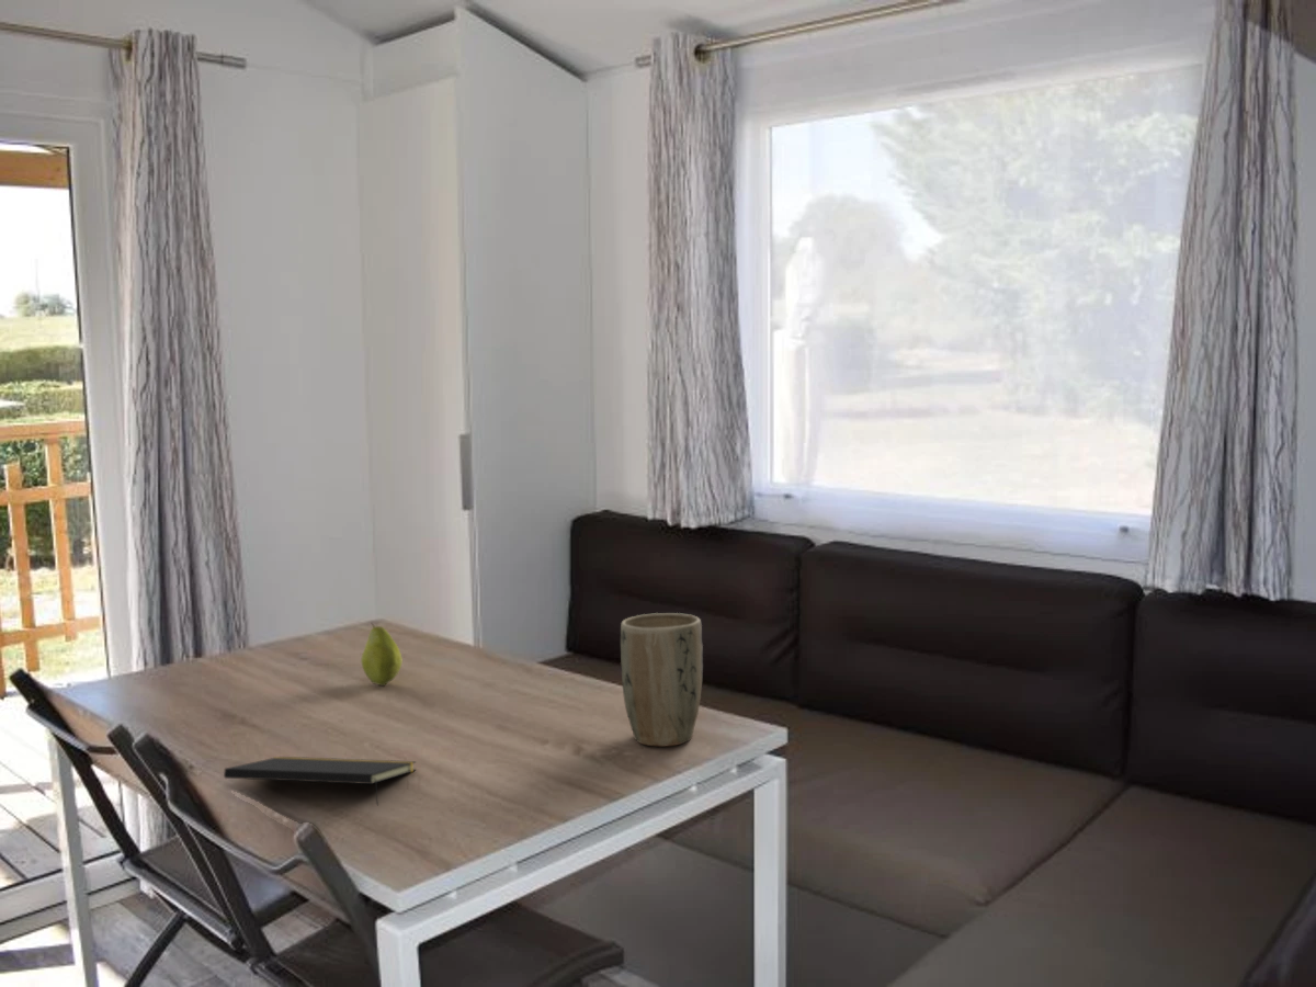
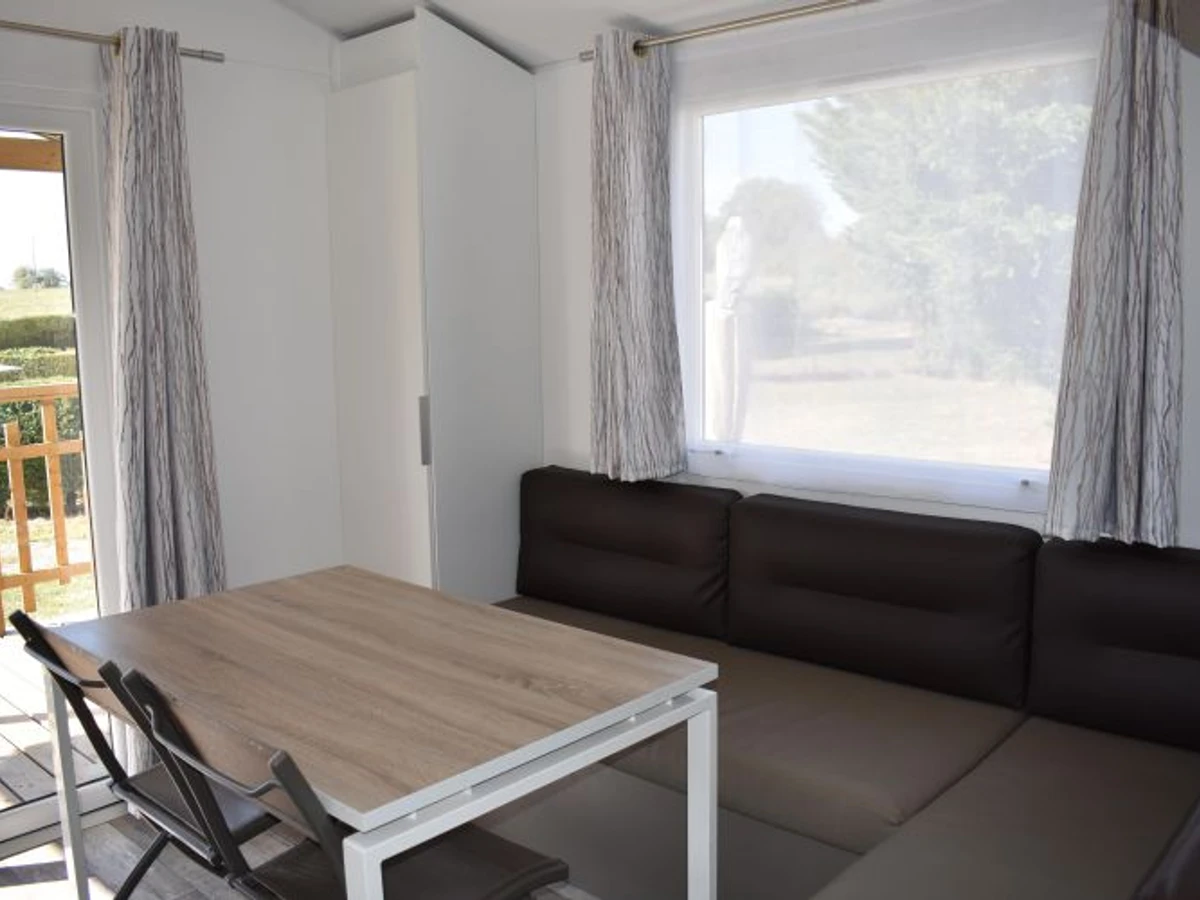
- notepad [223,756,417,806]
- fruit [360,622,402,687]
- plant pot [620,612,704,748]
